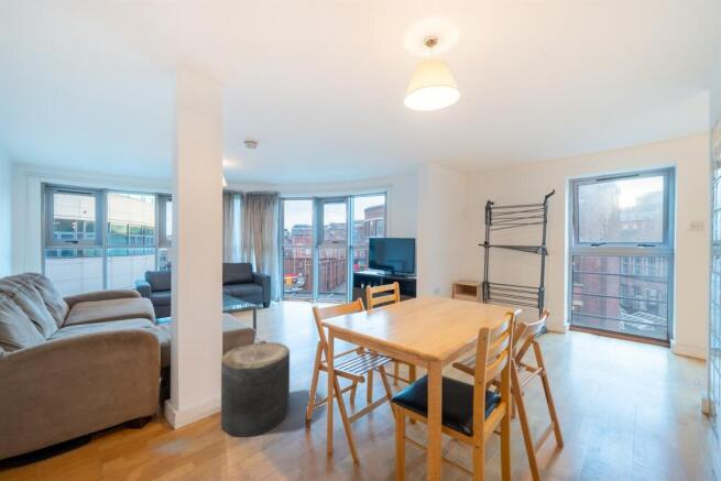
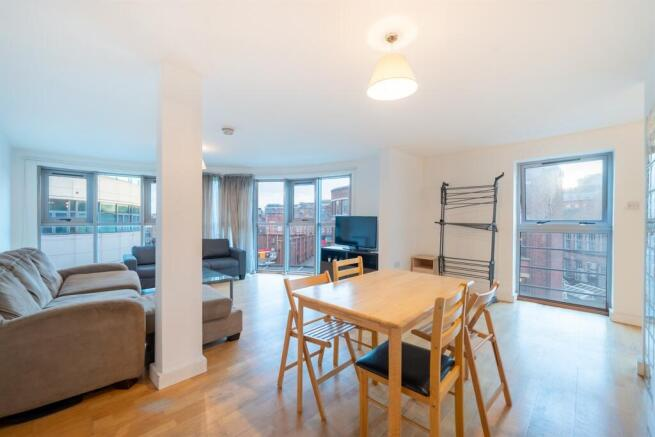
- stool [220,341,291,438]
